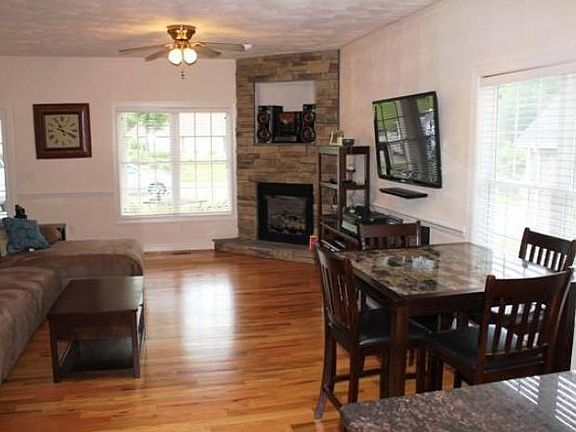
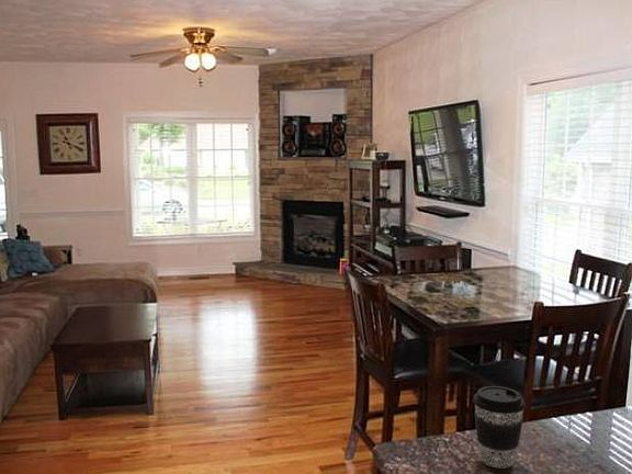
+ coffee cup [472,385,526,470]
